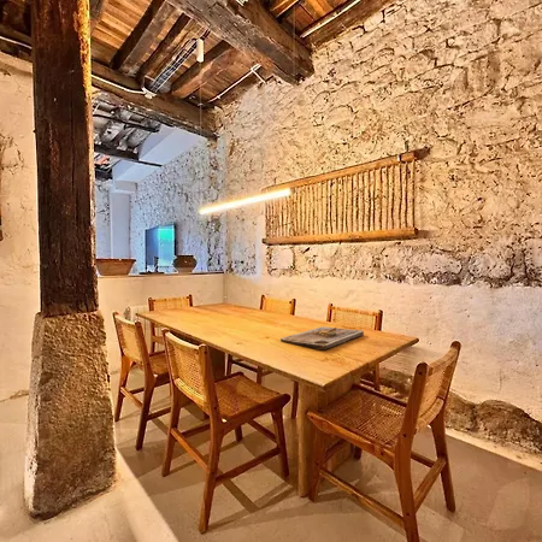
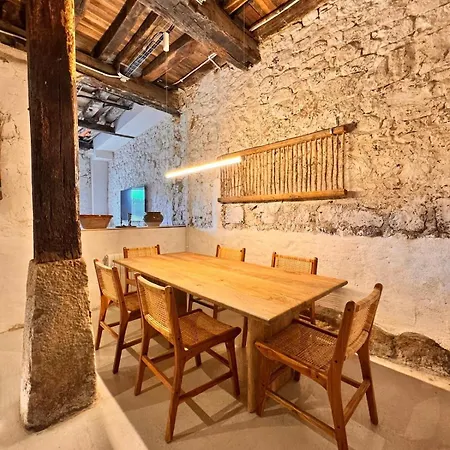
- cutting board [279,326,365,350]
